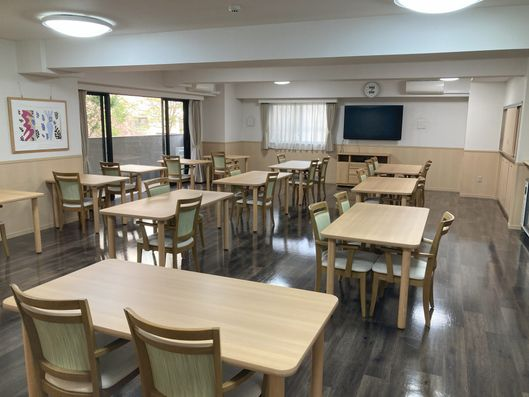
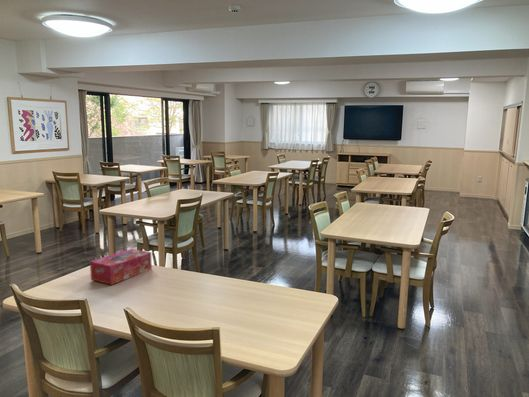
+ tissue box [89,248,153,286]
